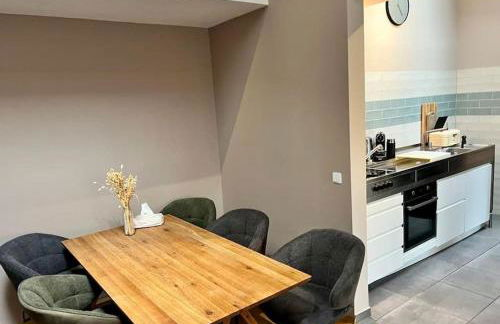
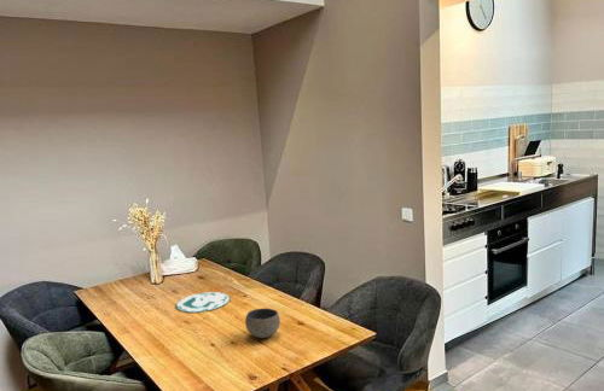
+ plate [175,291,232,313]
+ bowl [244,308,281,339]
